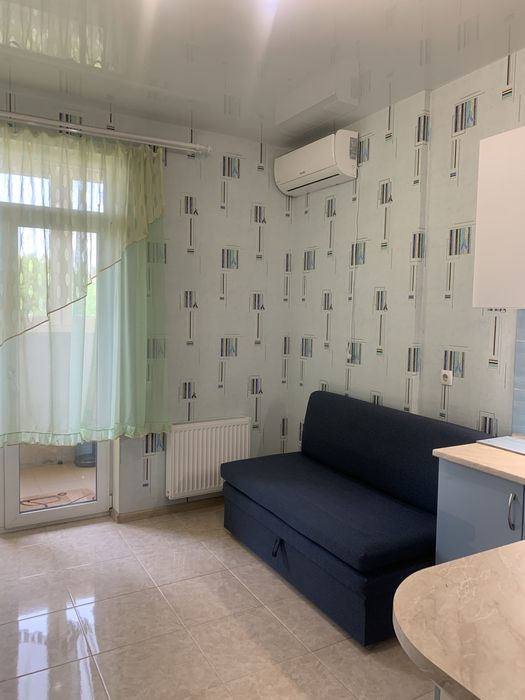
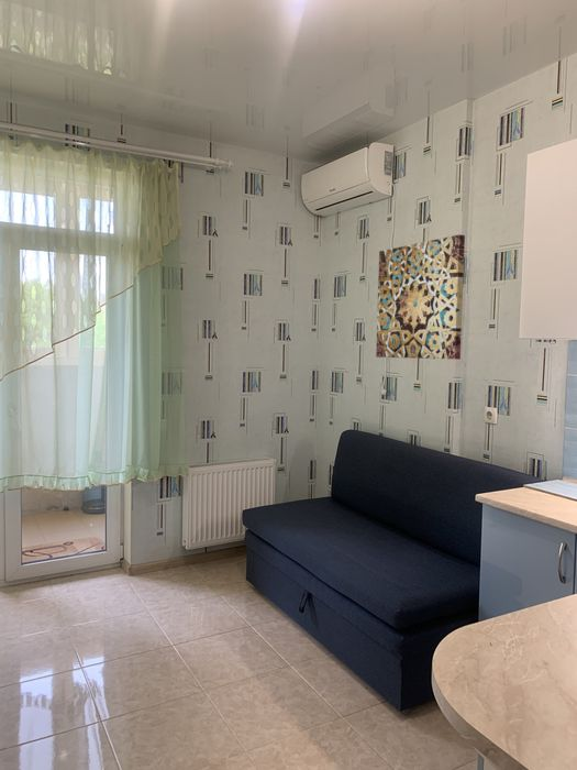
+ wall art [375,233,466,361]
